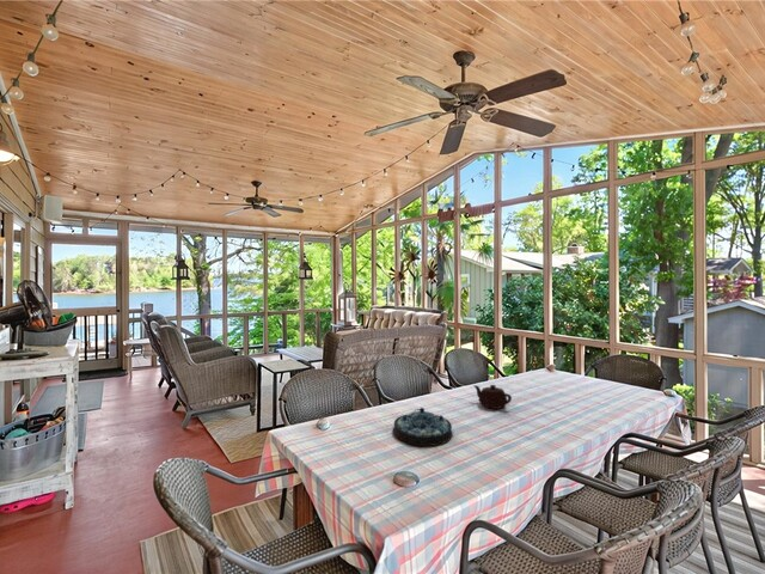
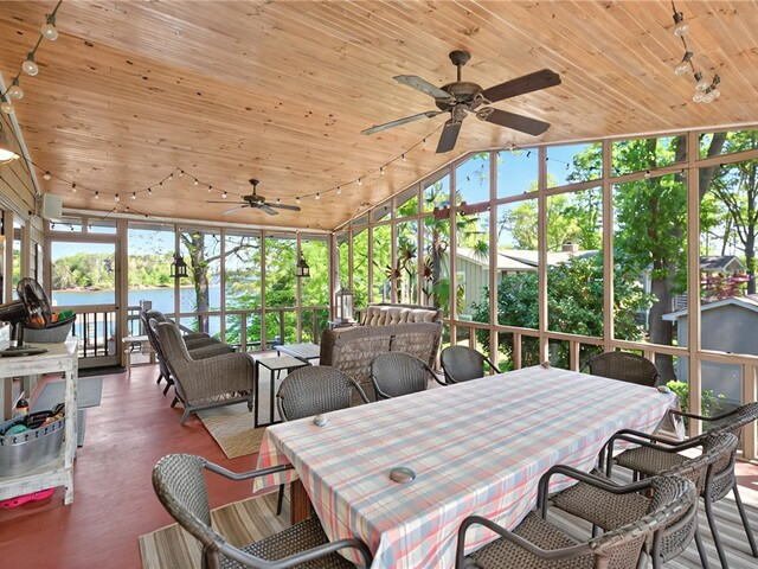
- teapot [472,384,513,410]
- serving tray [392,407,454,447]
